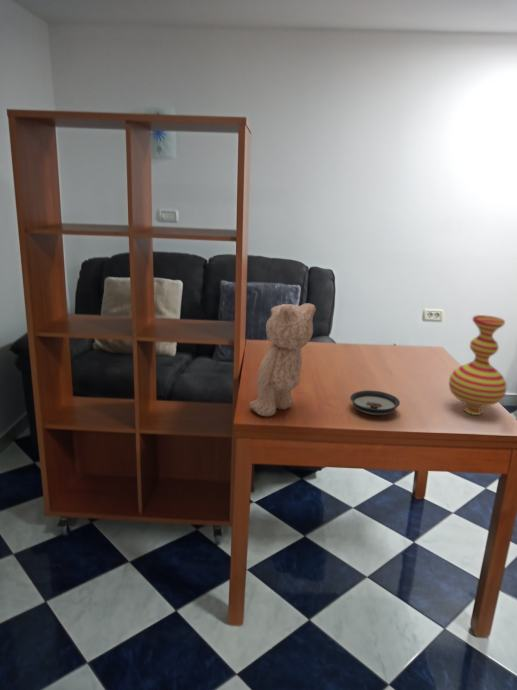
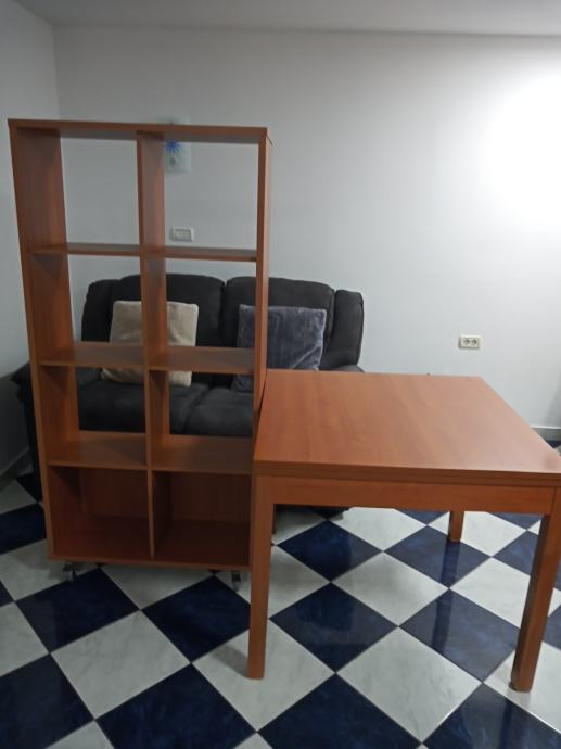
- vase [448,314,508,416]
- teddy bear [248,302,317,417]
- saucer [349,389,401,416]
